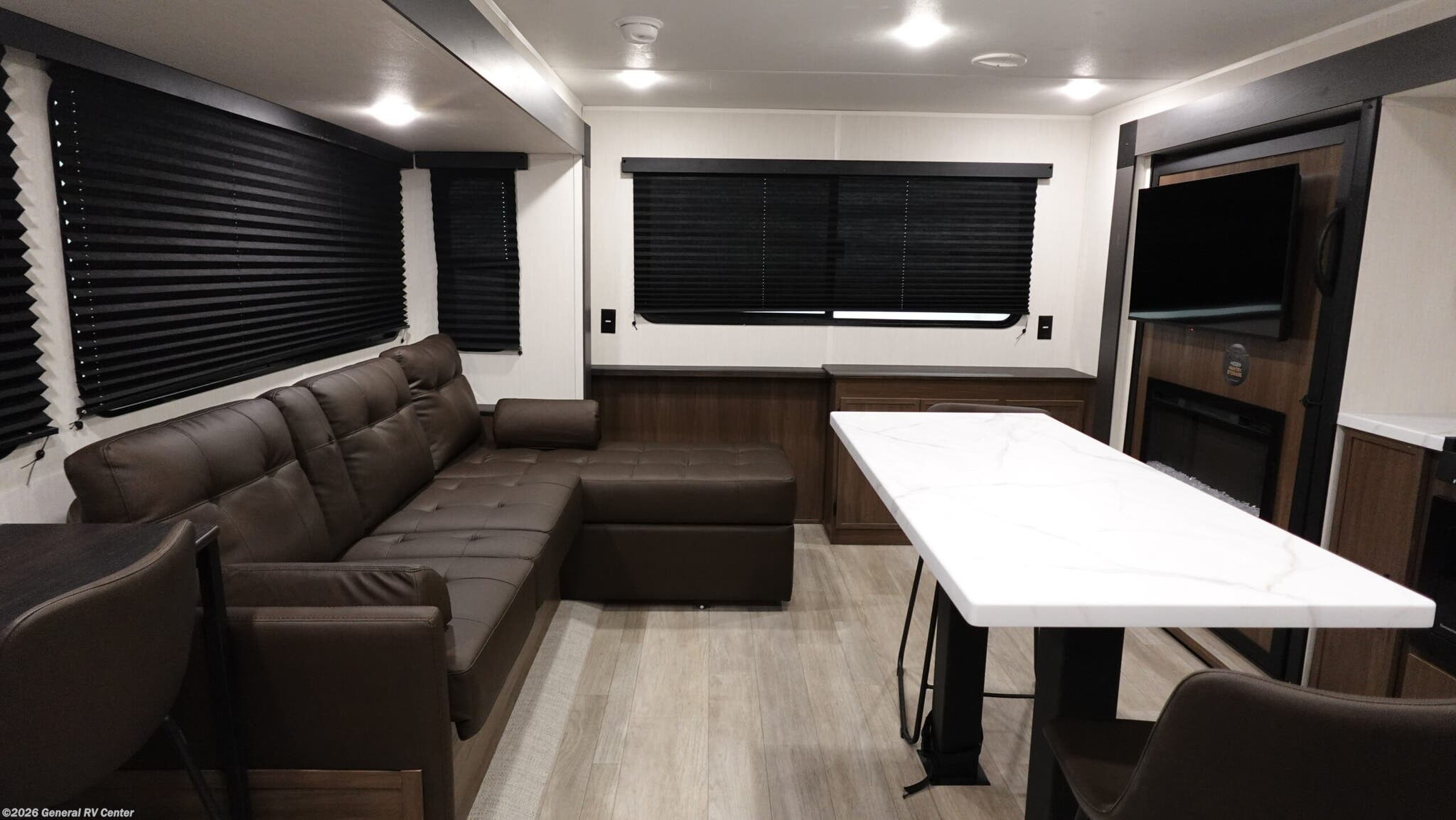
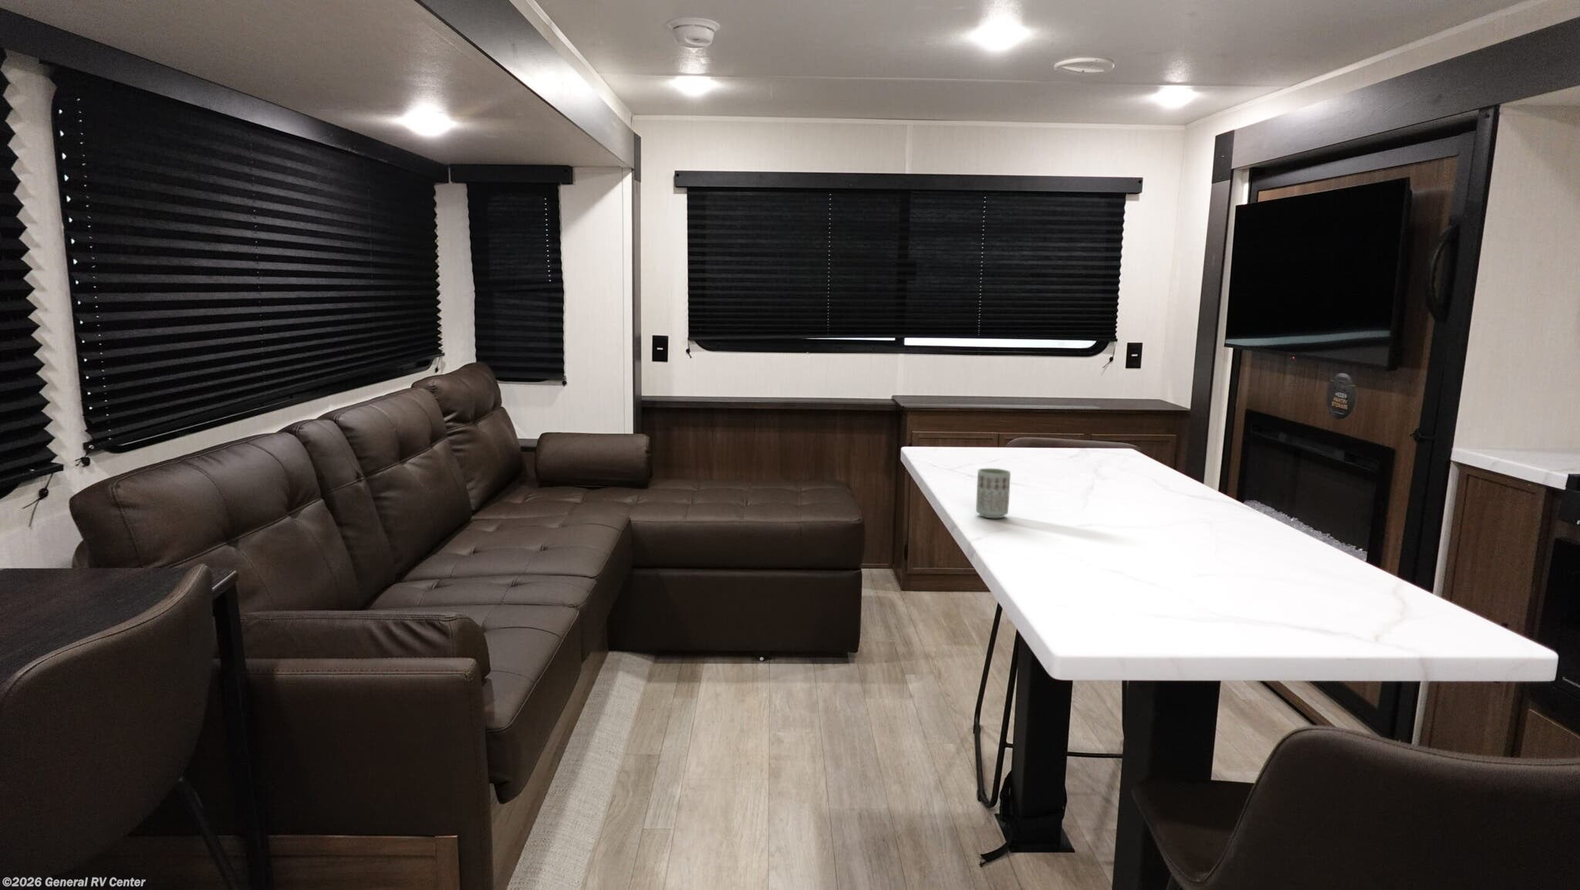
+ cup [976,468,1011,519]
